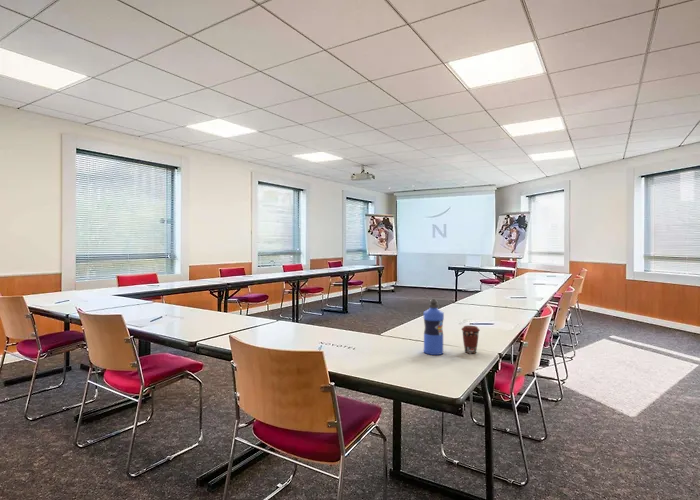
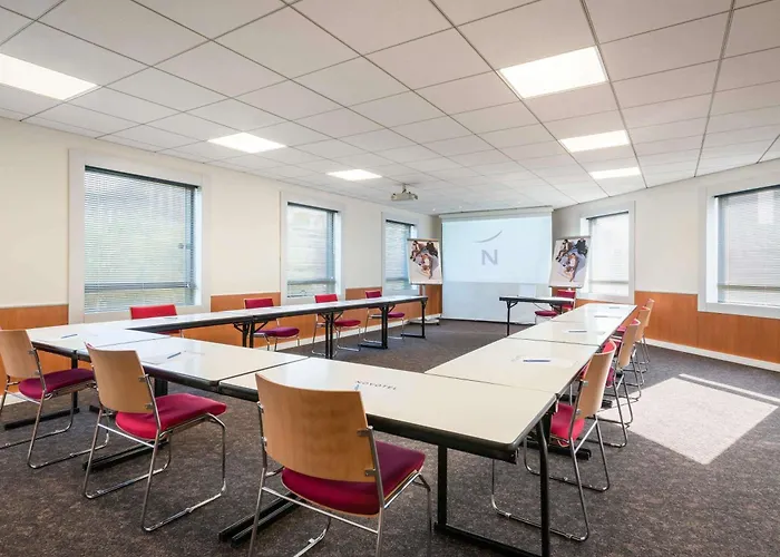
- coffee cup [460,325,481,355]
- water bottle [423,298,445,356]
